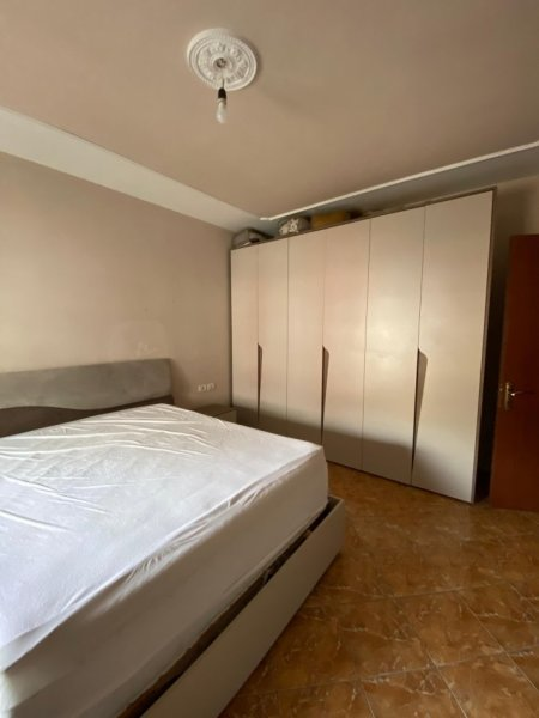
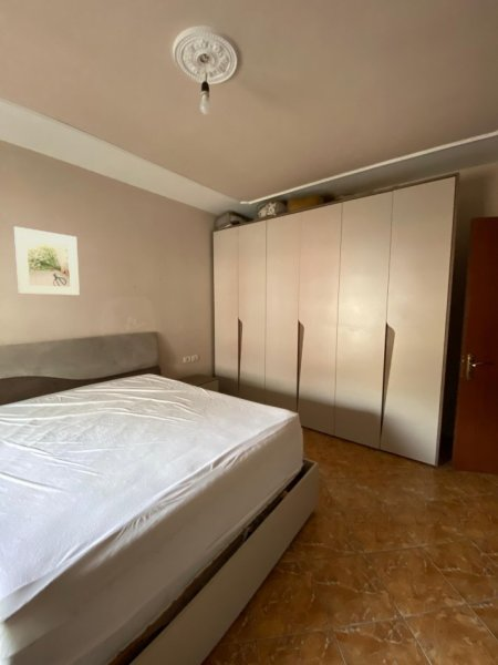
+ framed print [13,225,81,296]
